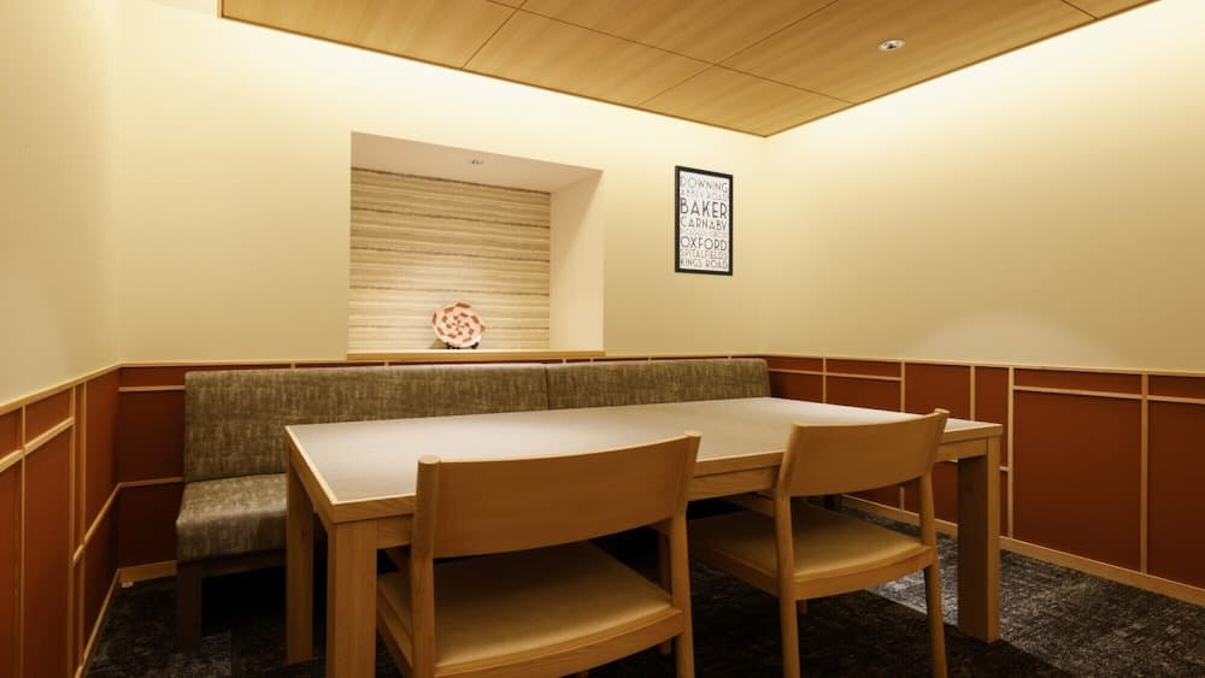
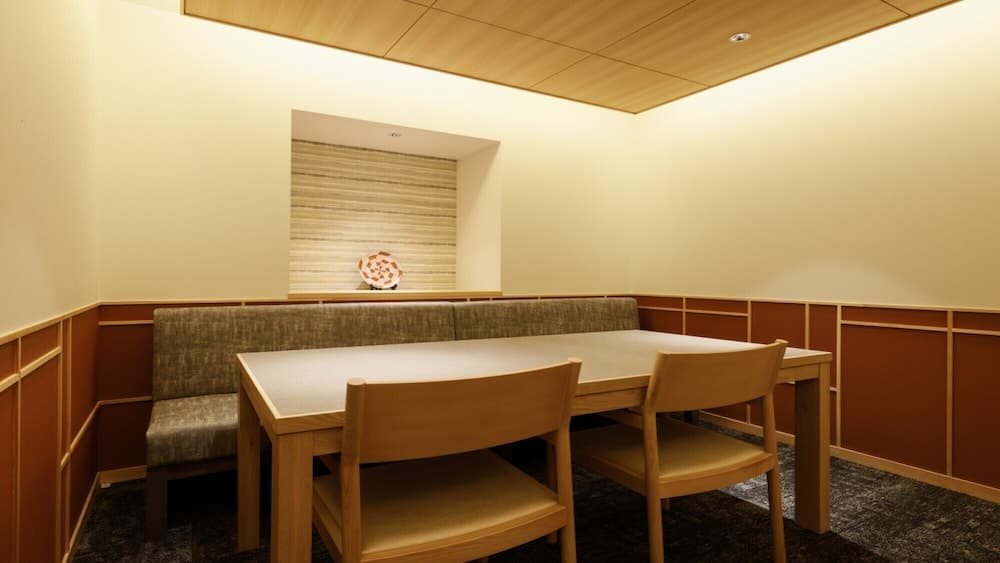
- wall art [674,164,734,277]
